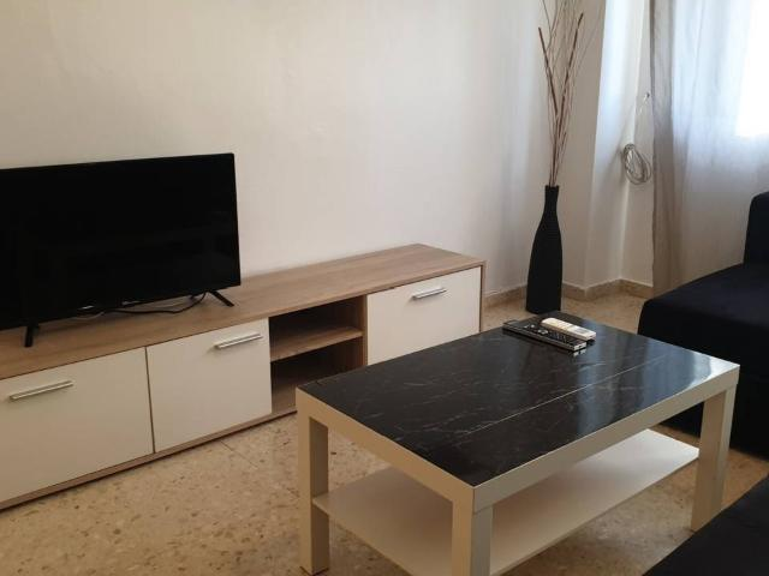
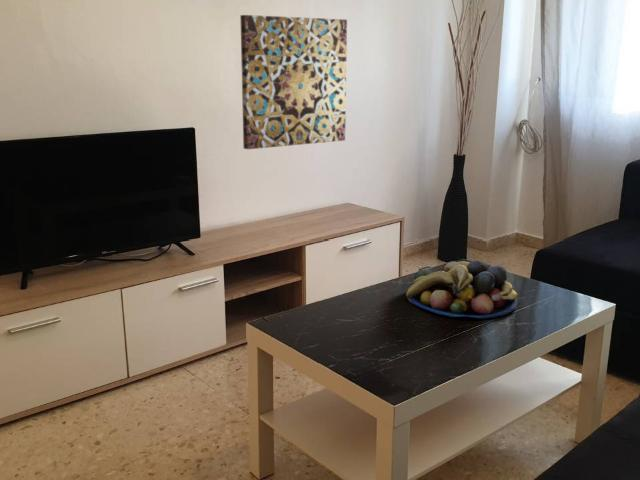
+ fruit bowl [405,259,518,319]
+ wall art [239,14,348,150]
